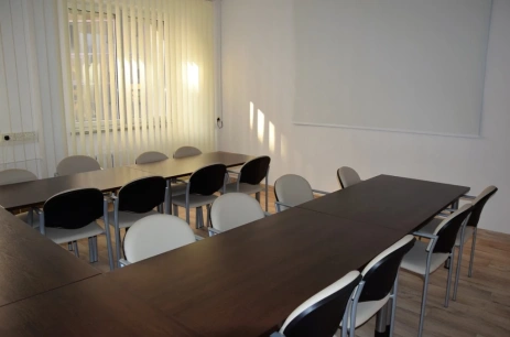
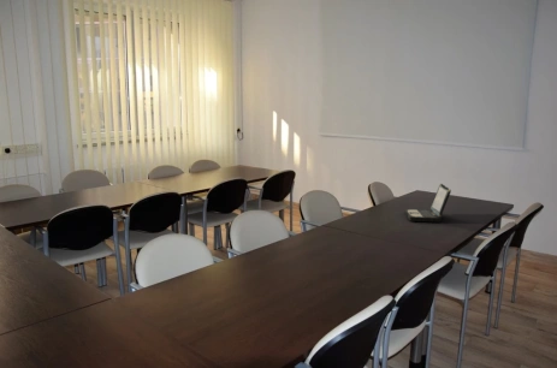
+ laptop [403,183,452,224]
